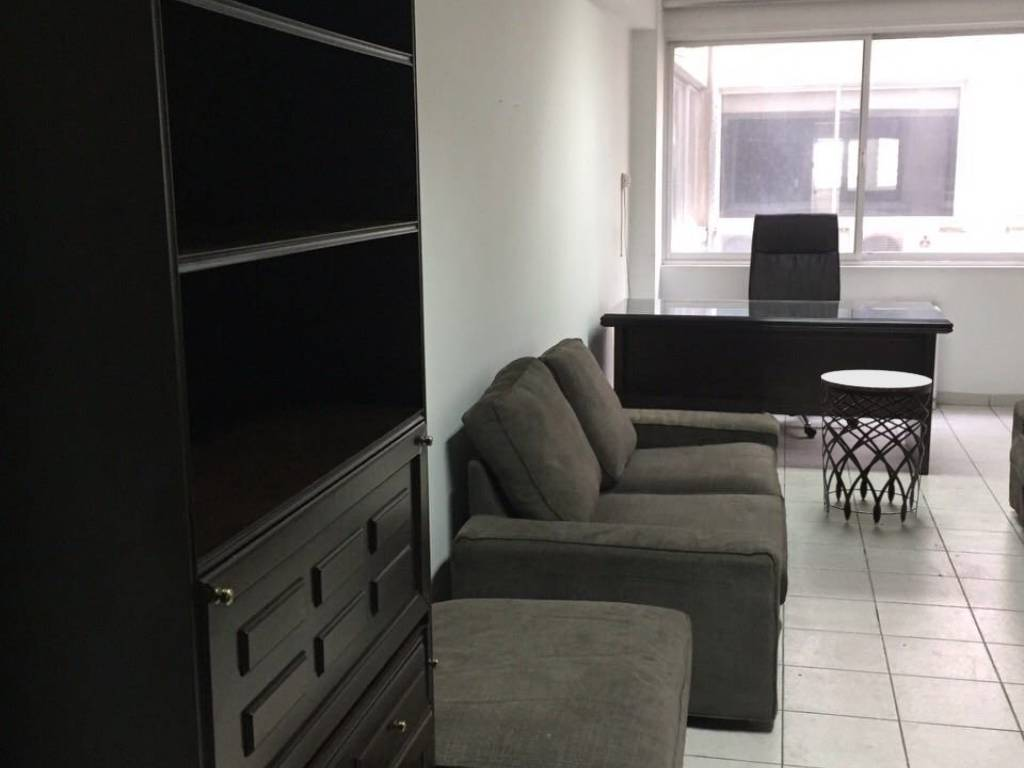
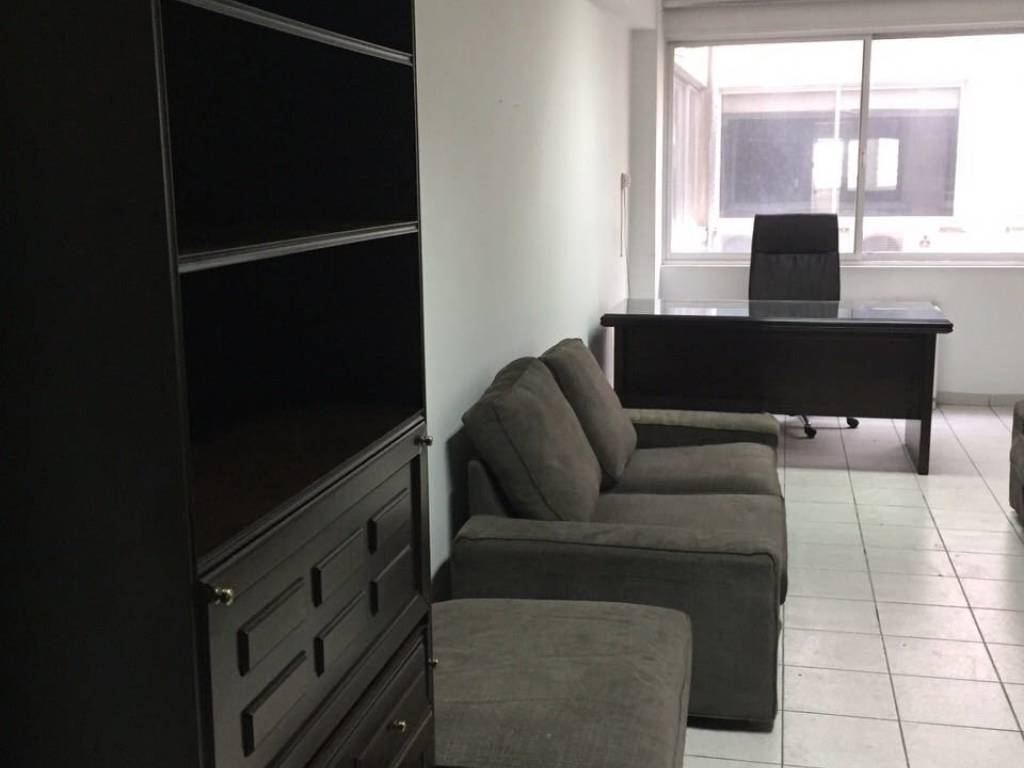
- side table [820,369,933,525]
